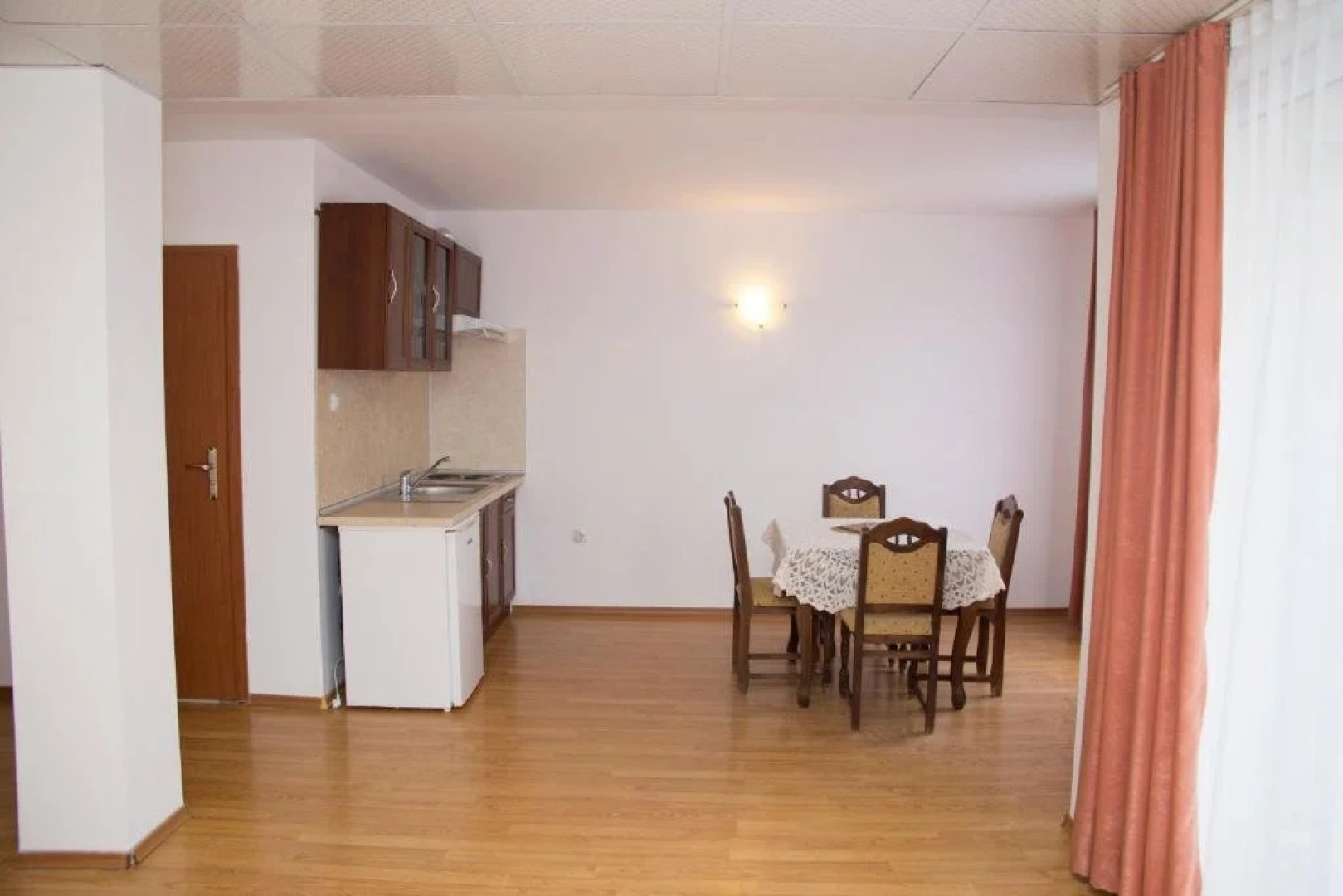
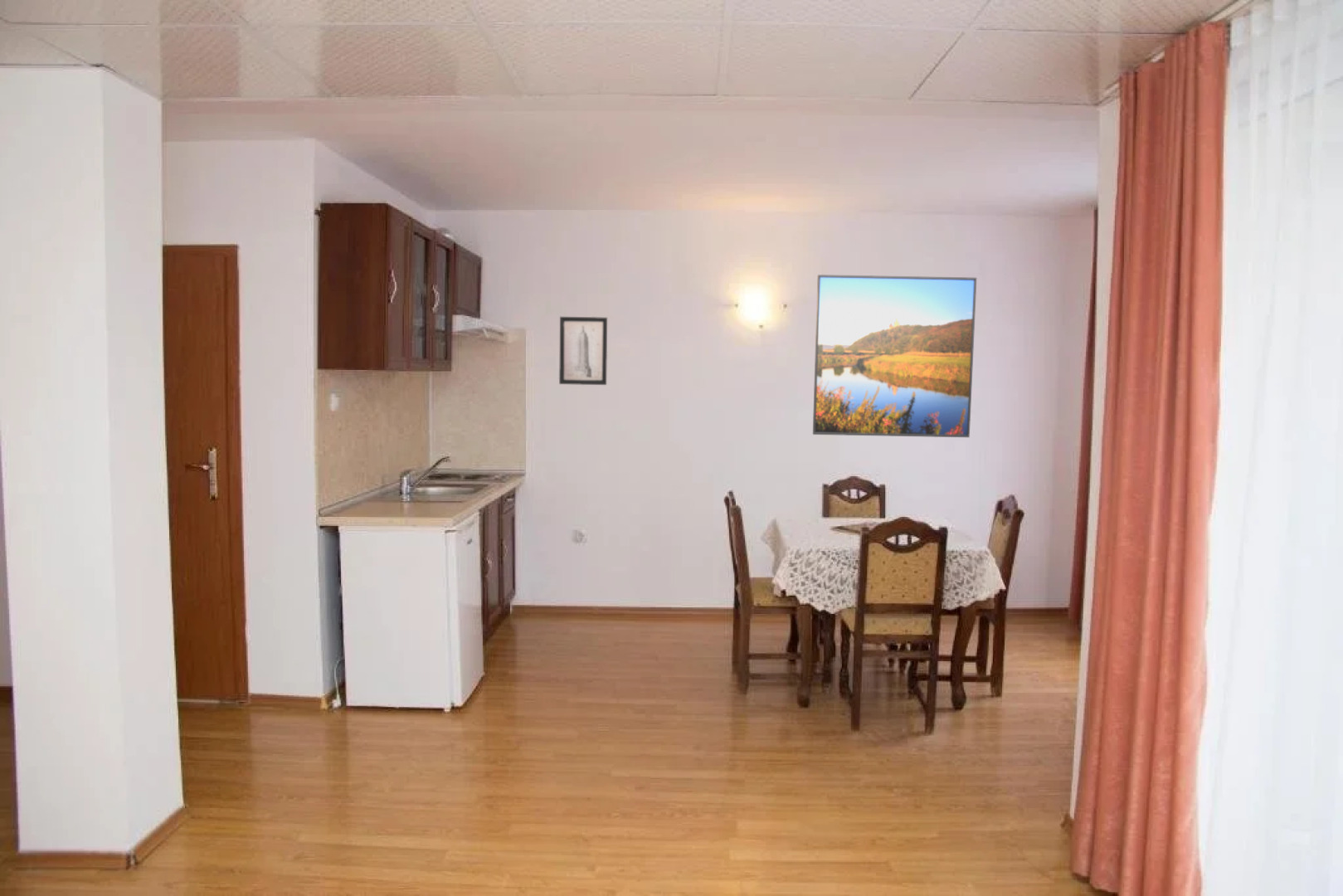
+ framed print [812,274,977,438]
+ wall art [558,316,608,386]
